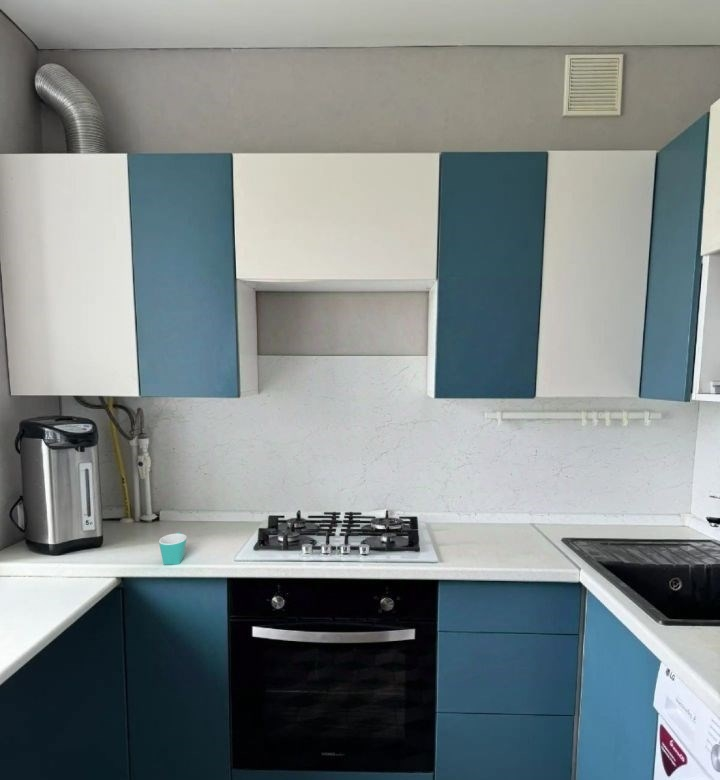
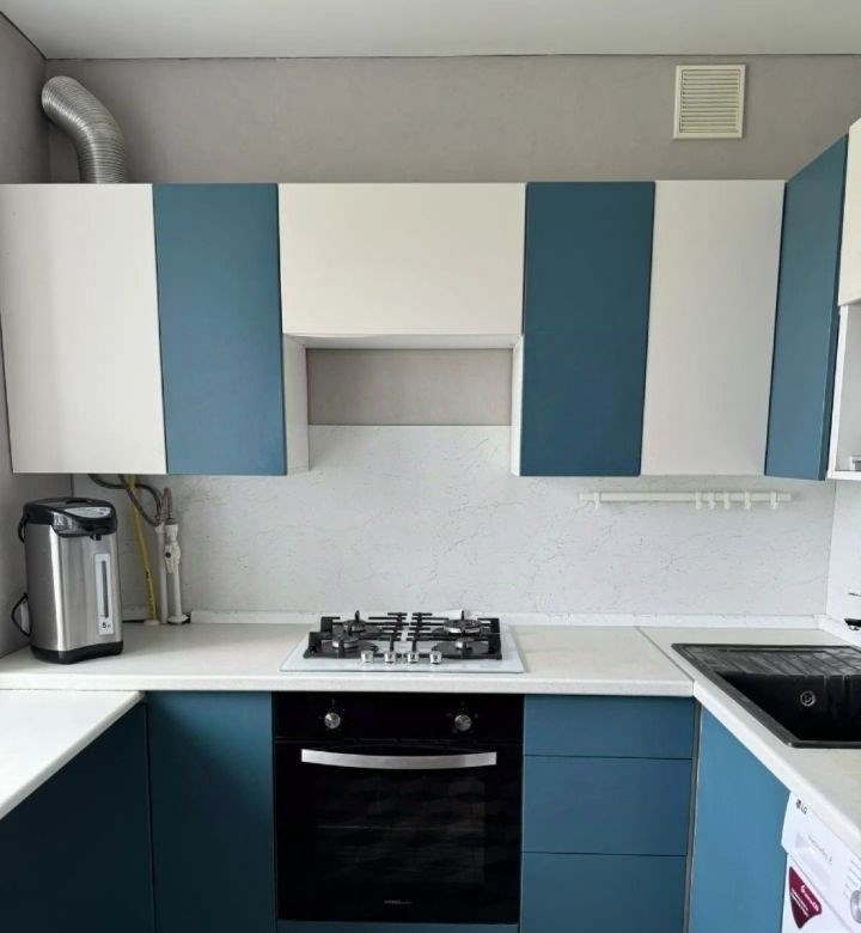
- mug [158,531,188,566]
